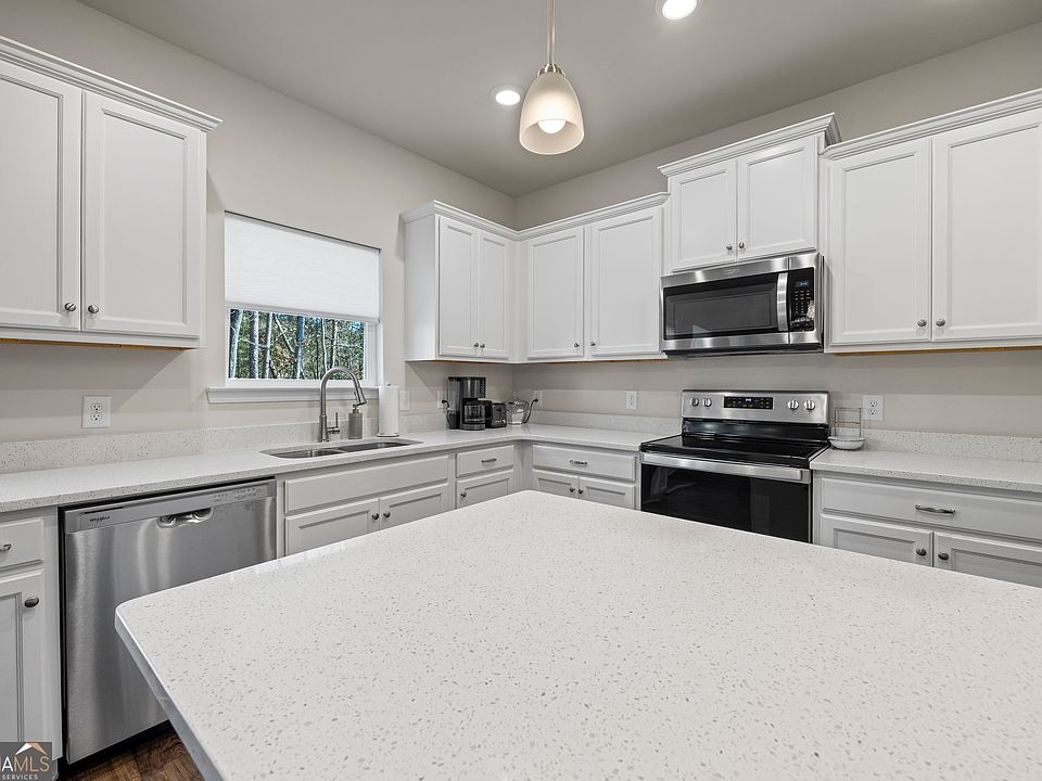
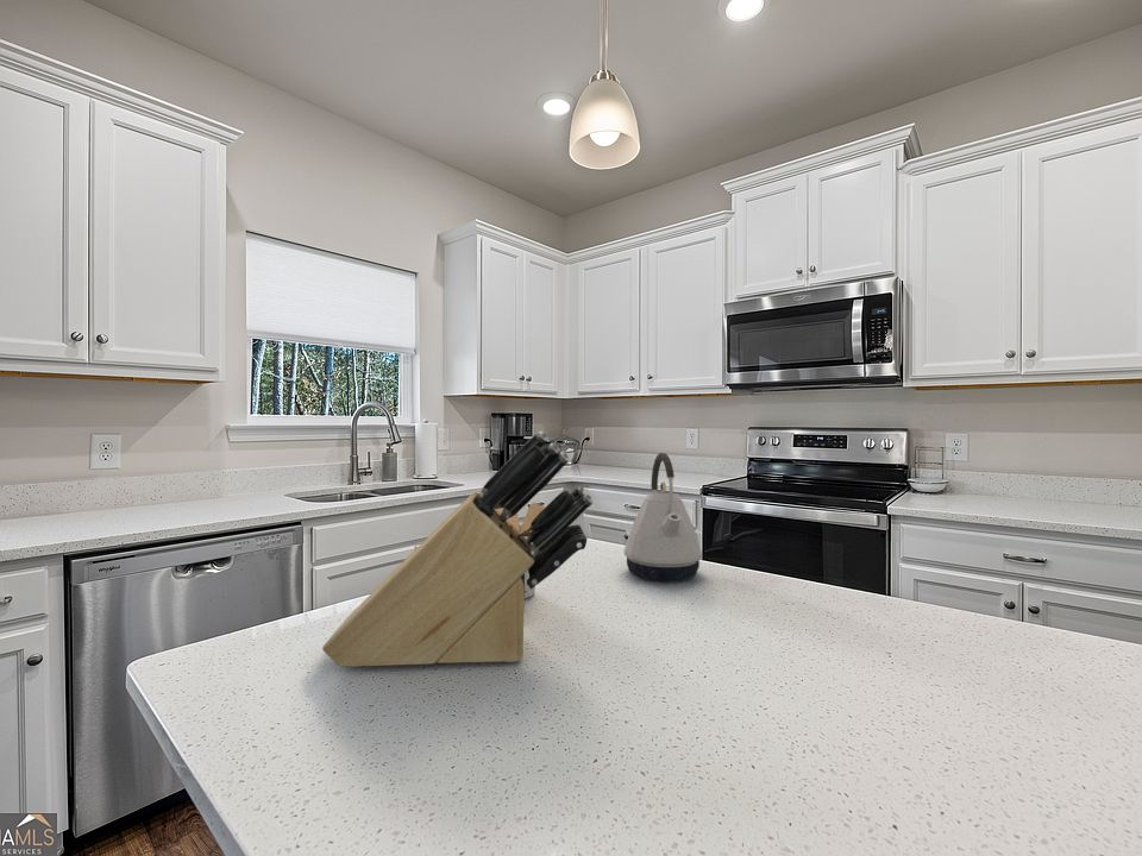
+ utensil holder [496,502,546,599]
+ kettle [623,452,703,583]
+ knife block [321,430,594,668]
